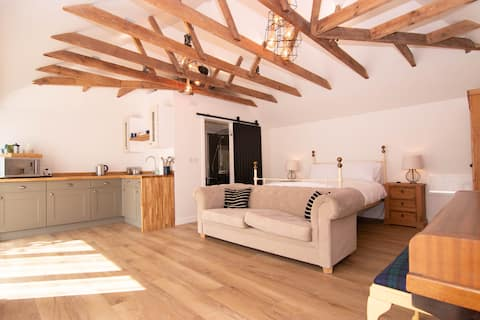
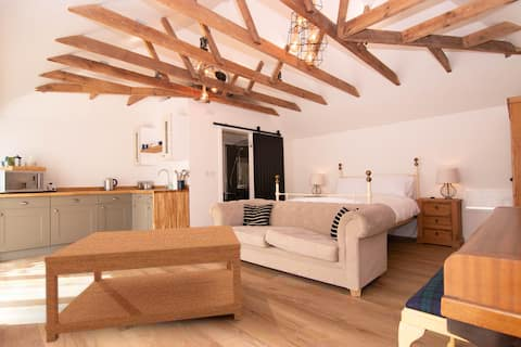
+ coffee table [43,224,243,344]
